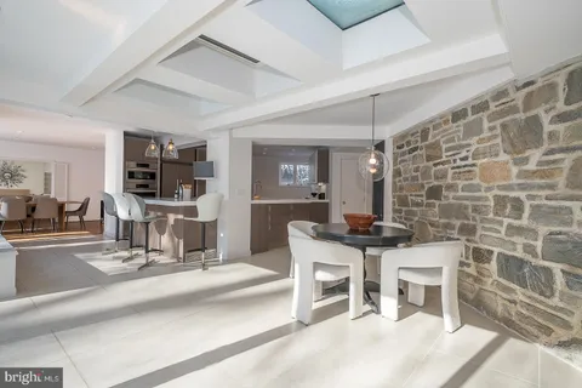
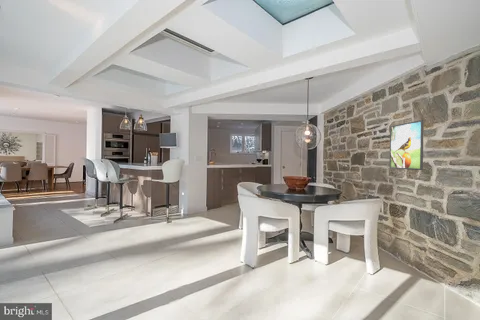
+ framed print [389,119,425,171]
